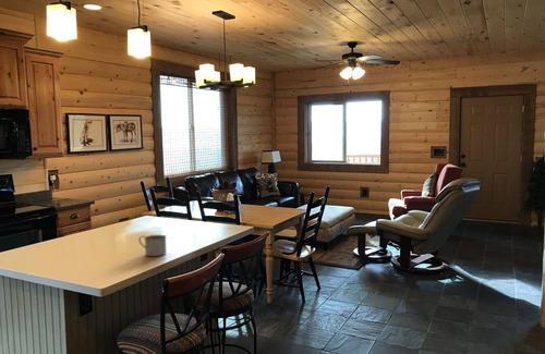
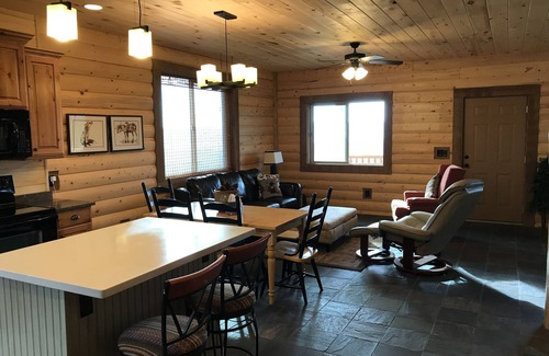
- mug [137,234,168,257]
